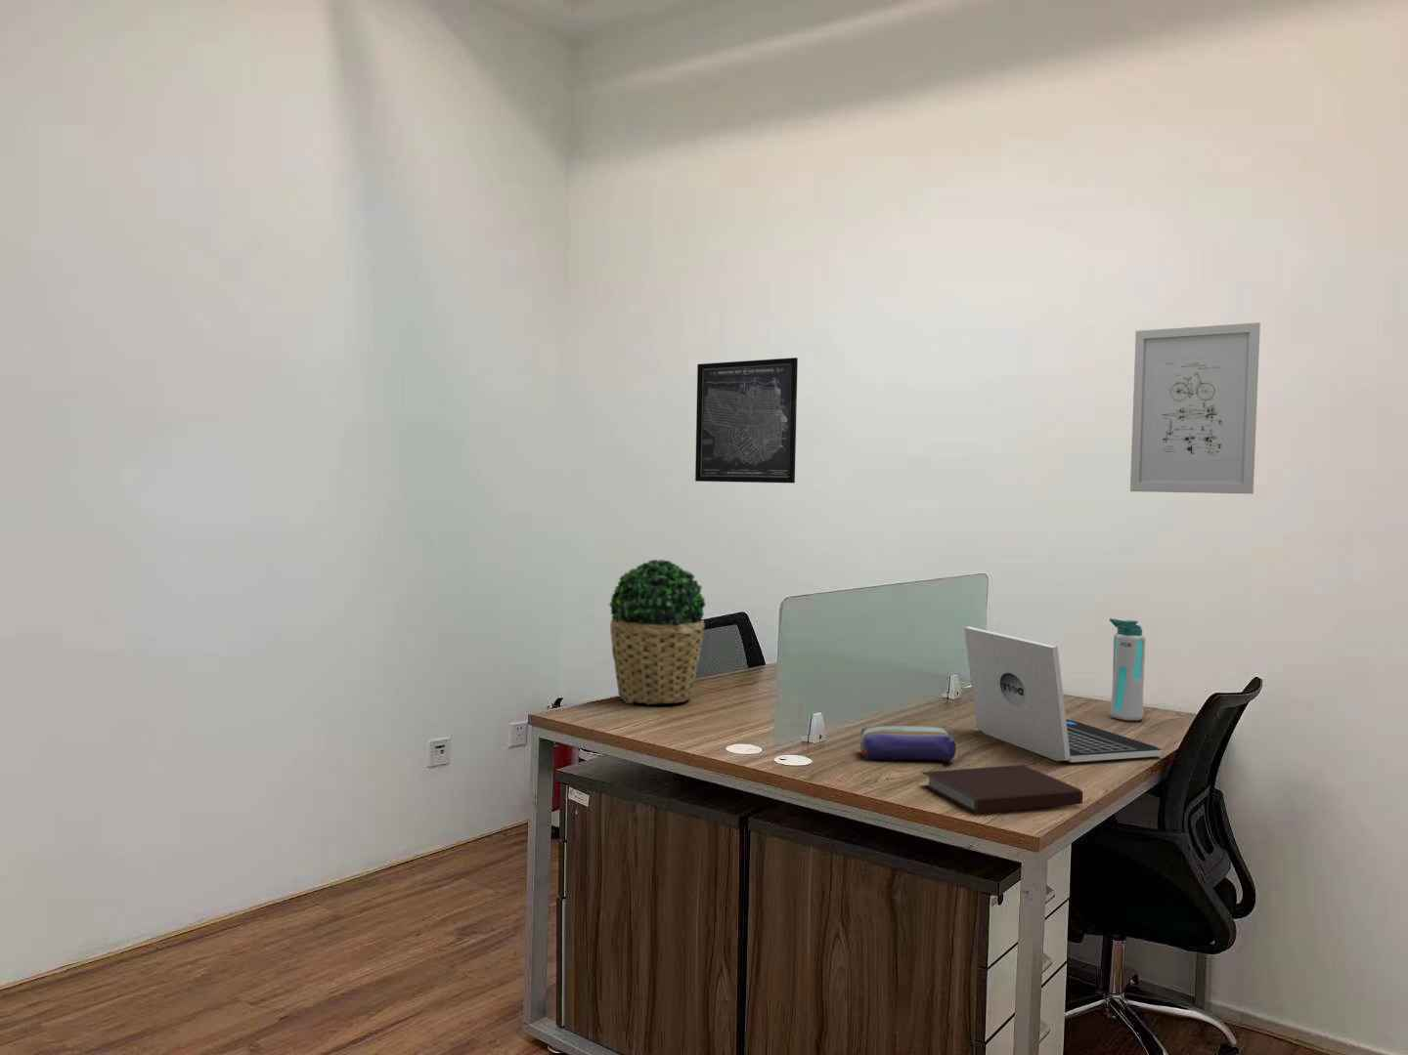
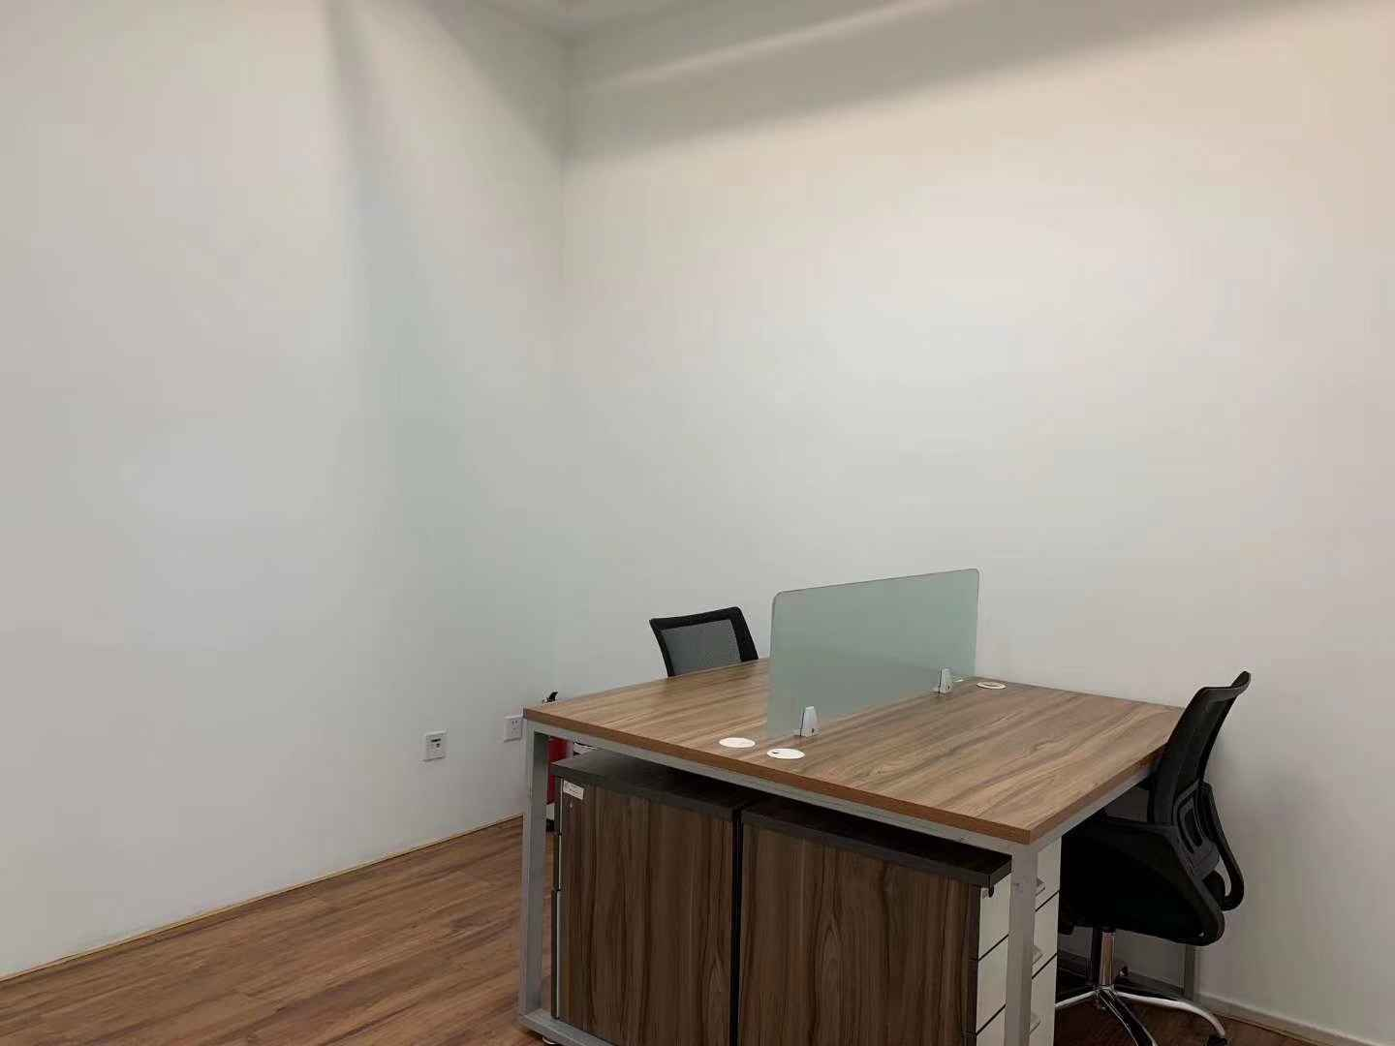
- pencil case [859,725,957,762]
- wall art [1130,321,1262,495]
- wall art [694,357,799,484]
- laptop [965,626,1164,762]
- potted plant [609,559,707,705]
- notebook [920,764,1083,815]
- water bottle [1109,617,1146,721]
